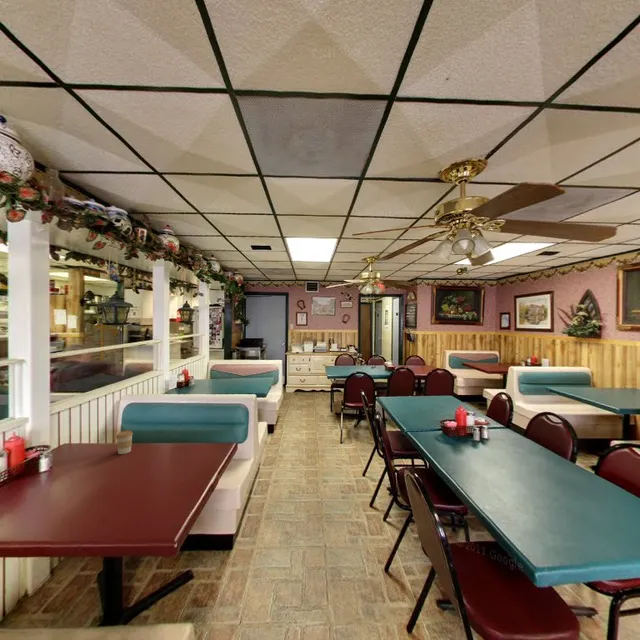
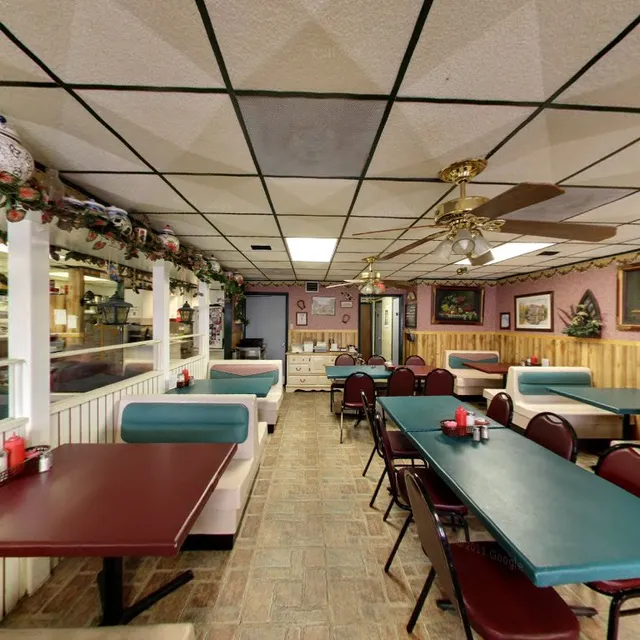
- coffee cup [115,429,134,455]
